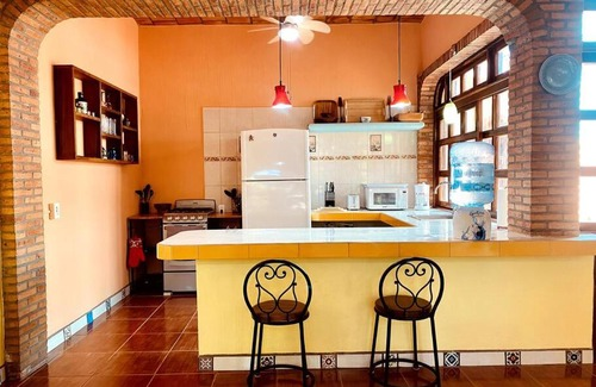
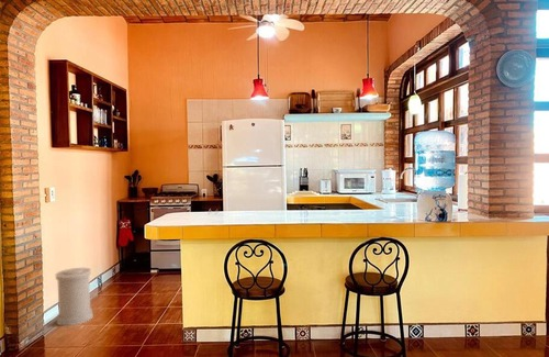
+ trash can [54,267,94,326]
